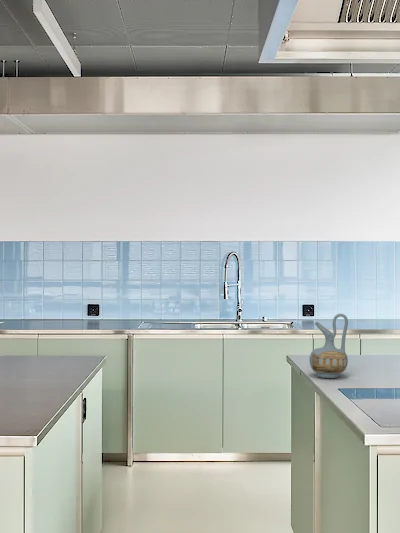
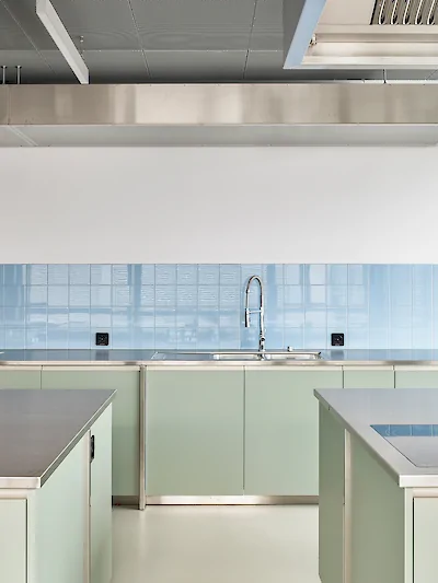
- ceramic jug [309,313,349,379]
